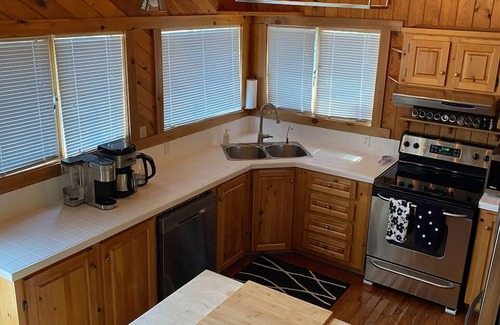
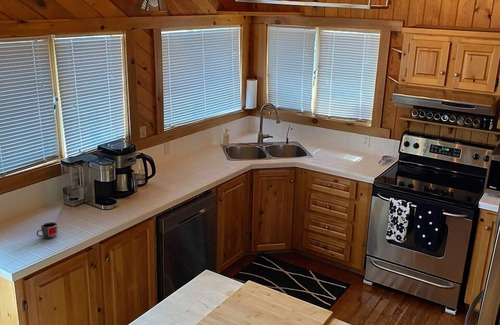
+ mug [36,221,59,239]
